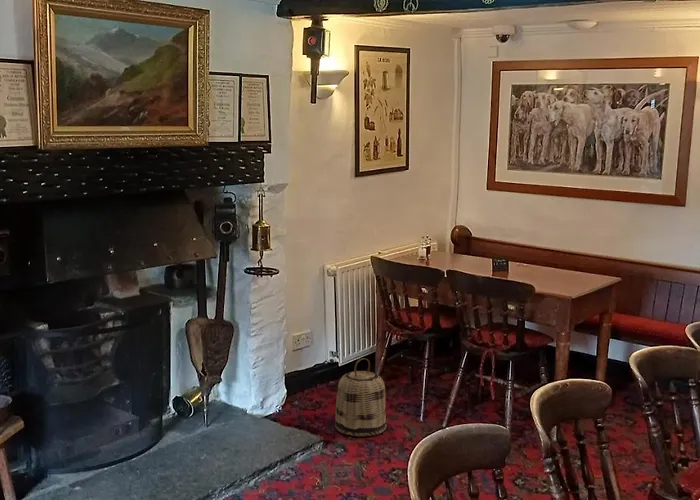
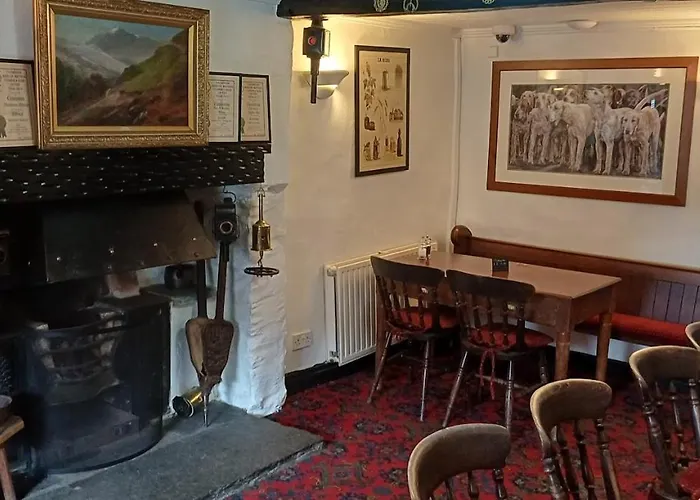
- basket [334,357,387,437]
